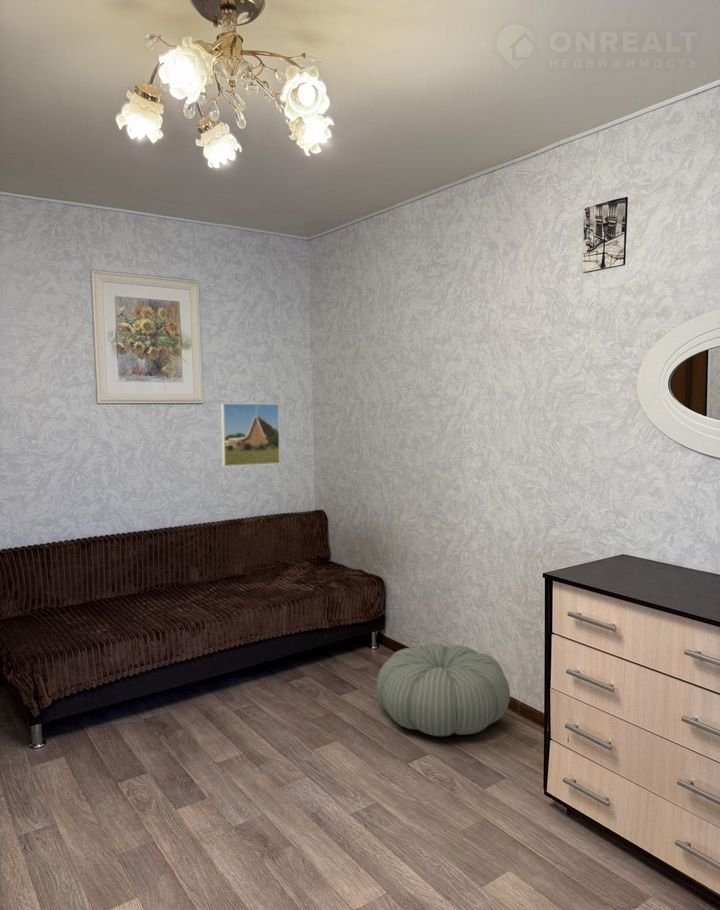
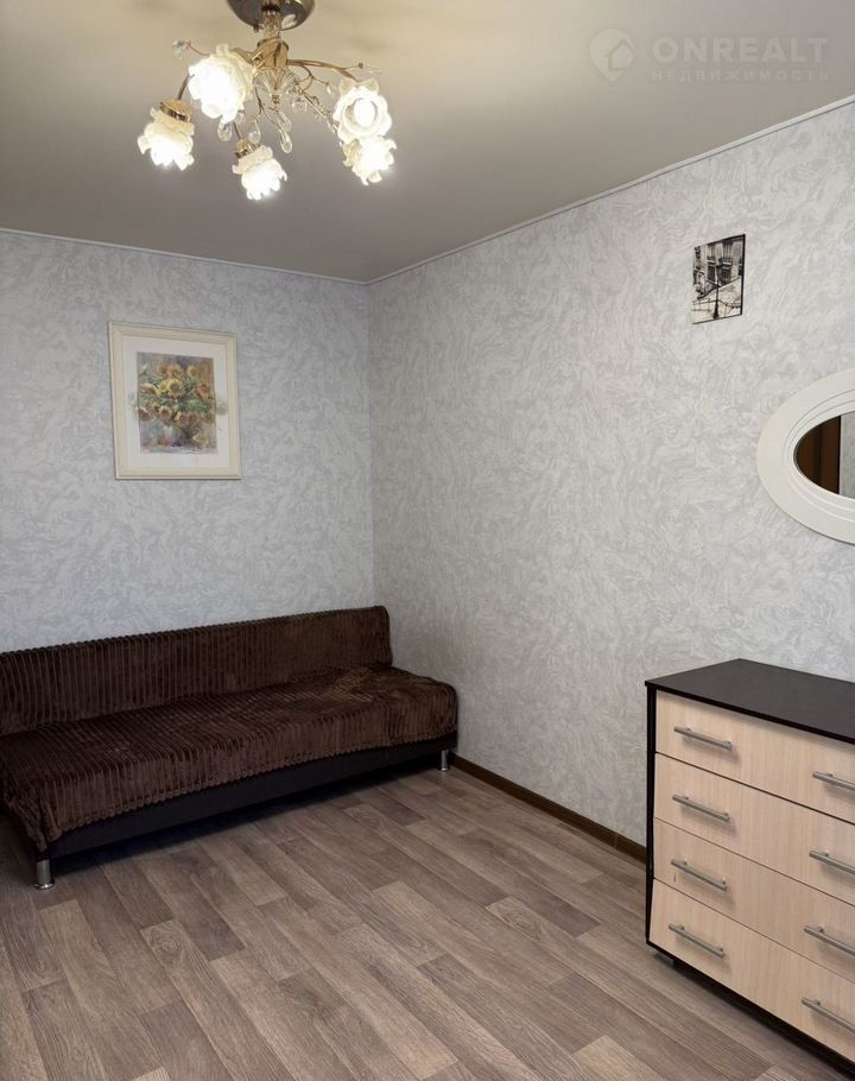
- pouf [376,643,511,737]
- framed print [220,402,281,467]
